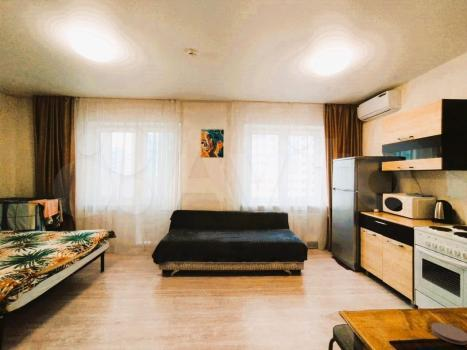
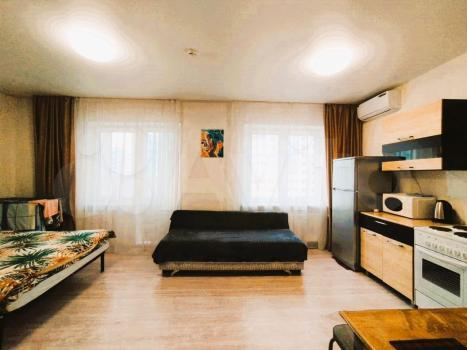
- coaster [430,322,467,346]
